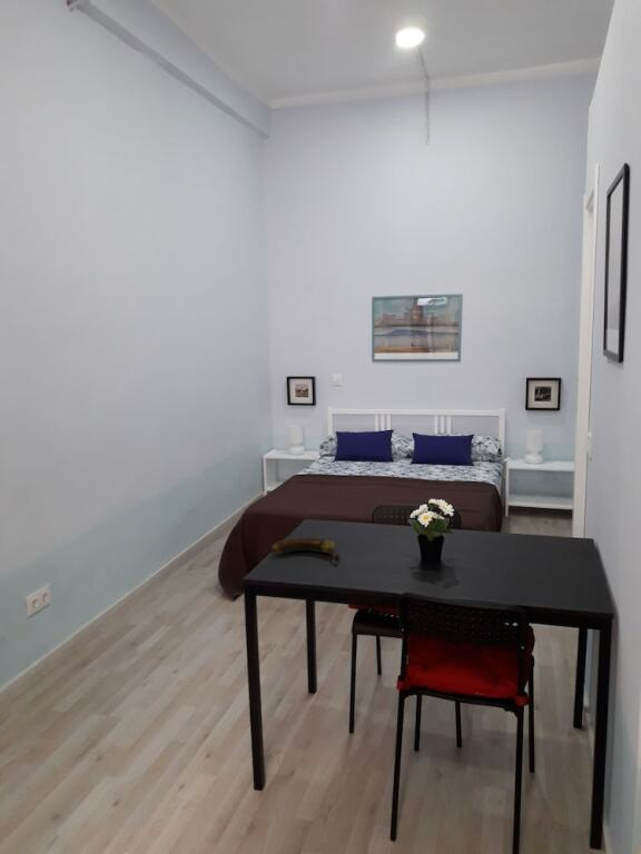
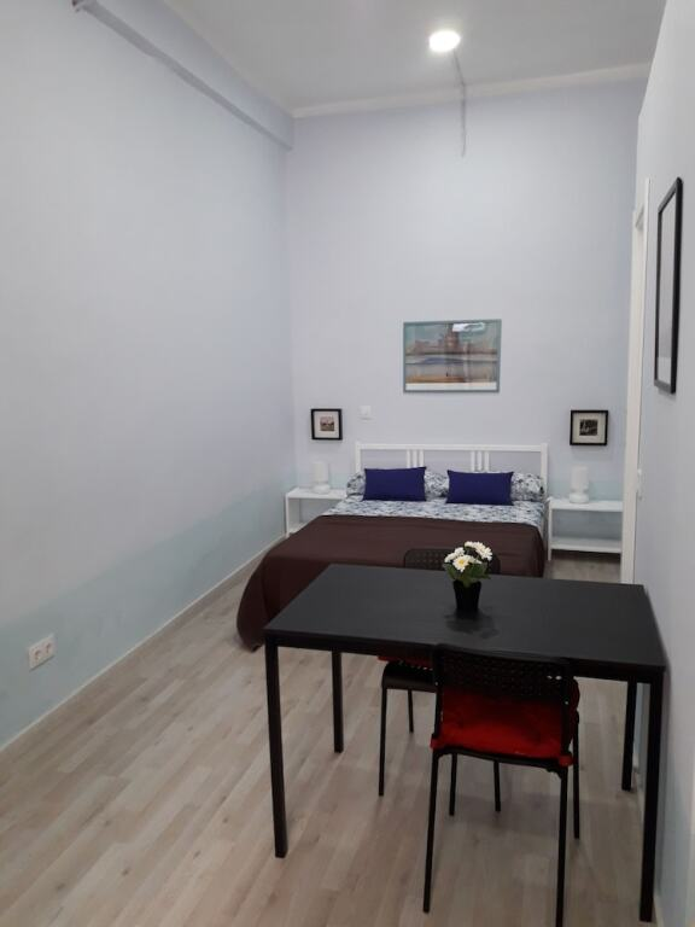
- banana [270,536,341,563]
